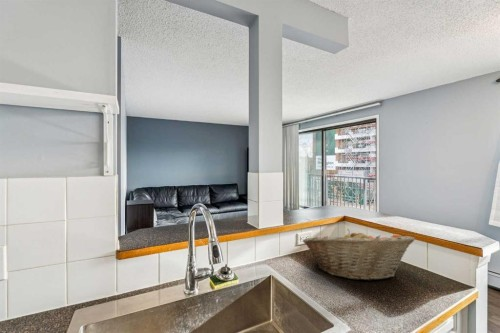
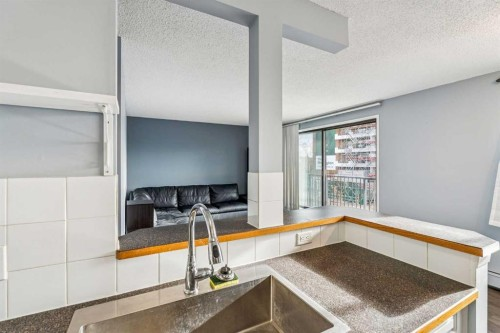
- fruit basket [302,228,416,282]
